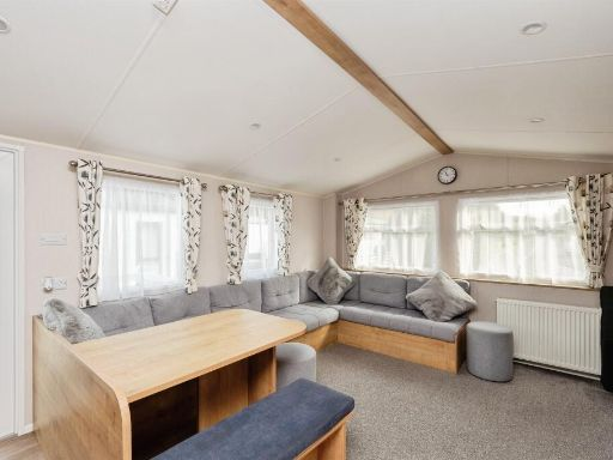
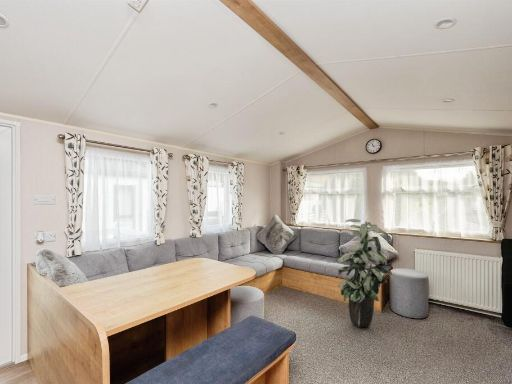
+ indoor plant [333,218,393,328]
